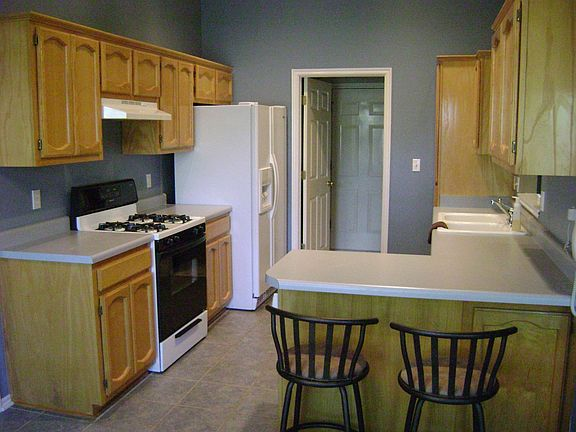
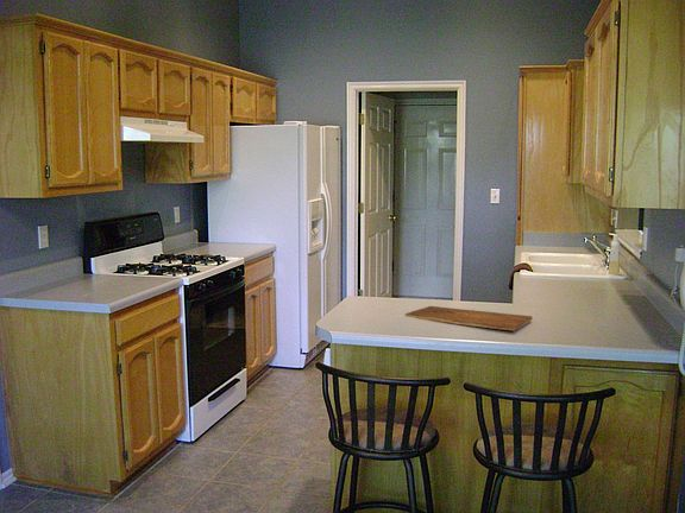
+ cutting board [404,305,534,331]
